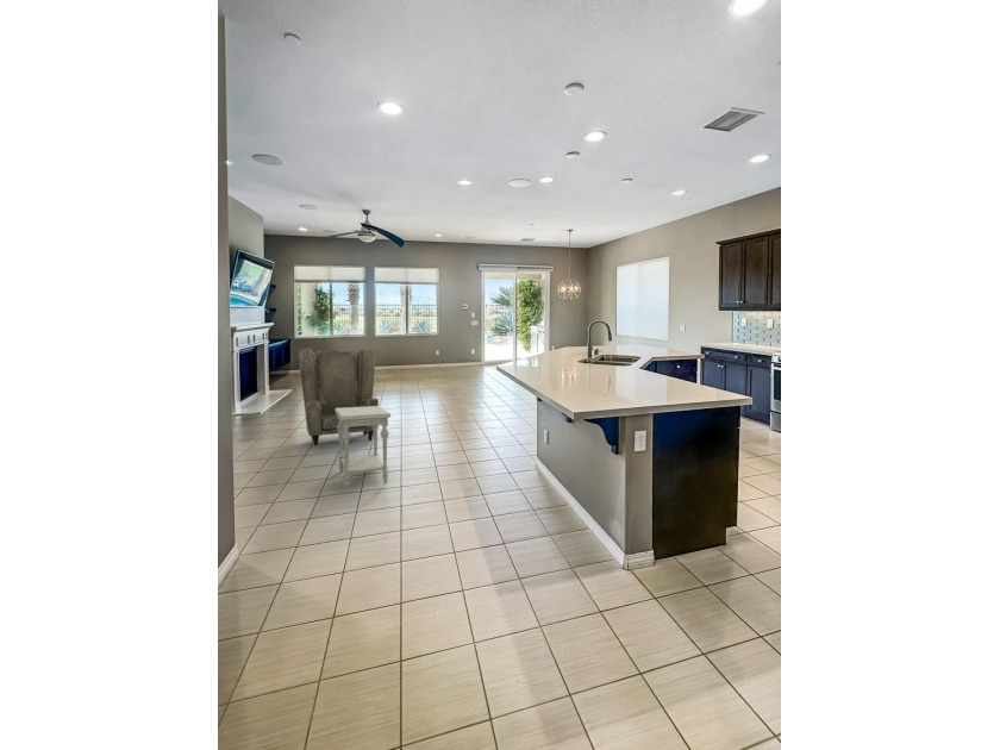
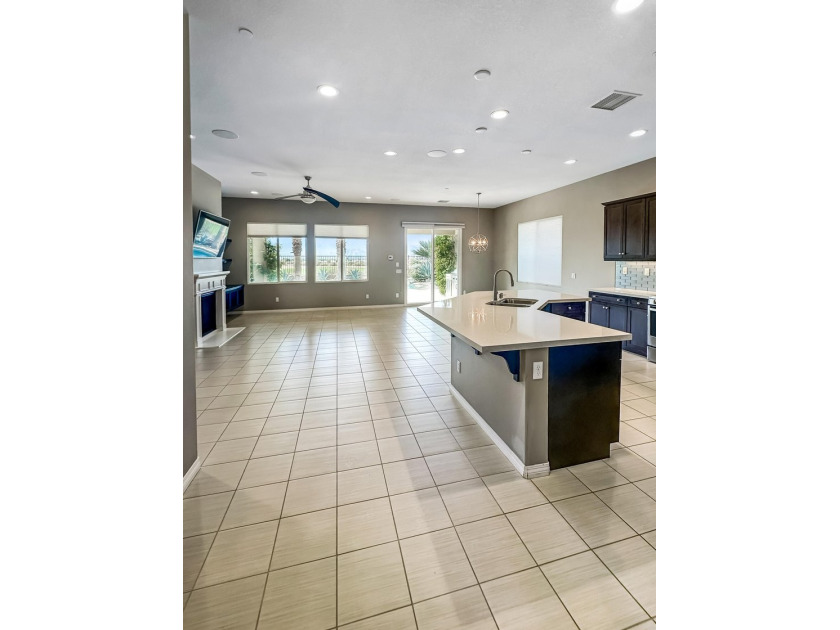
- side table [335,405,392,490]
- armchair [296,348,380,446]
